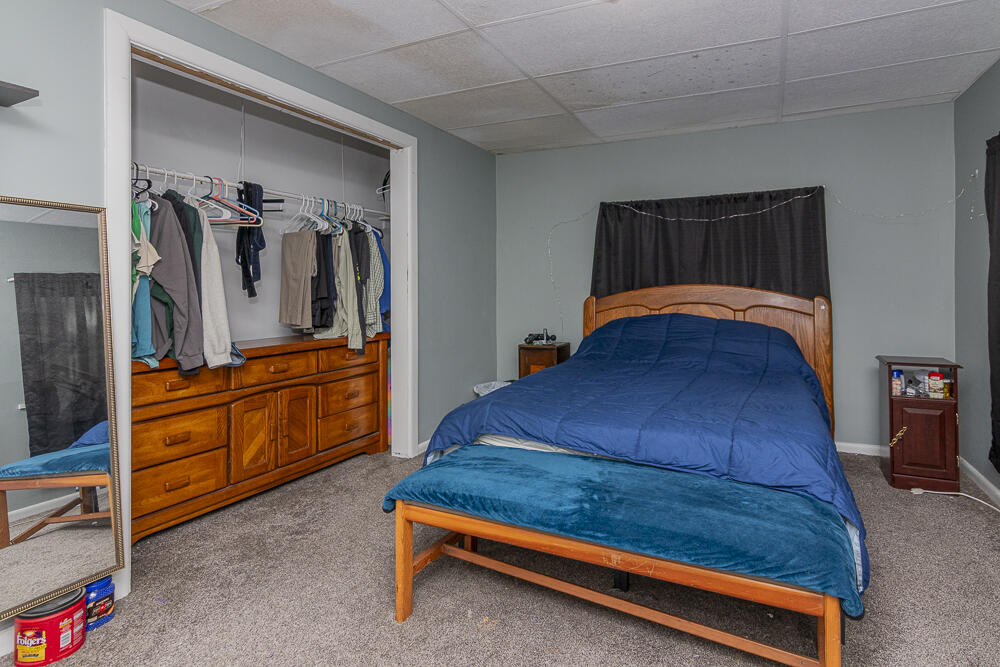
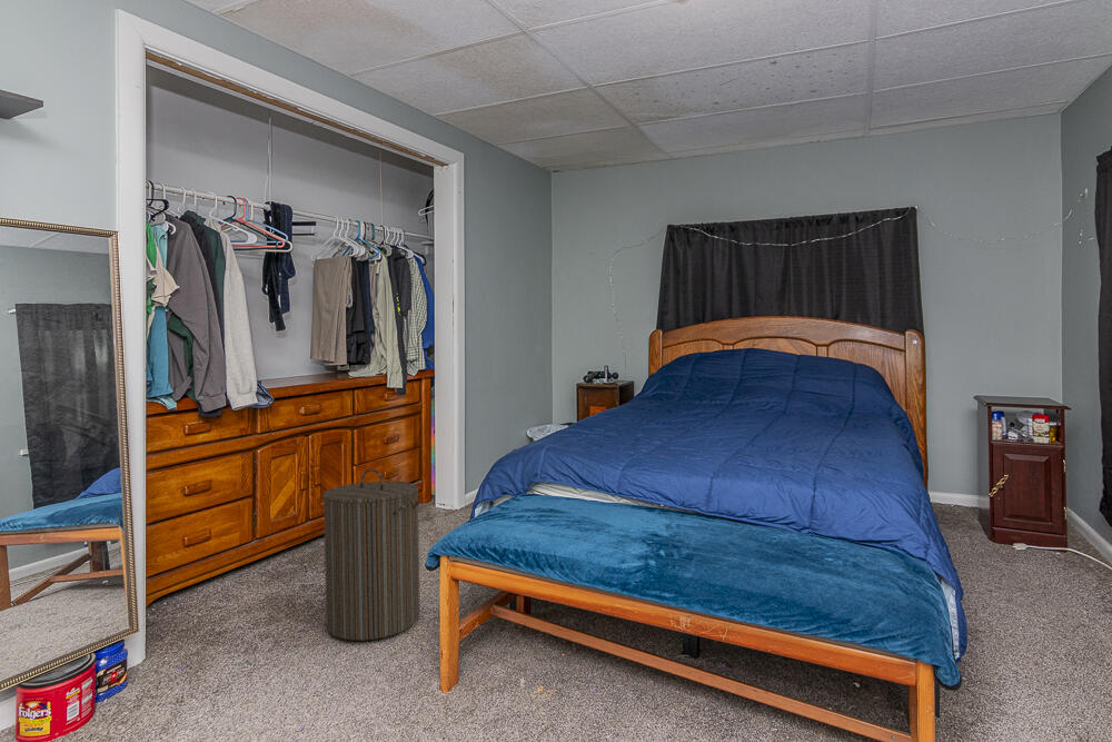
+ laundry hamper [322,467,421,642]
